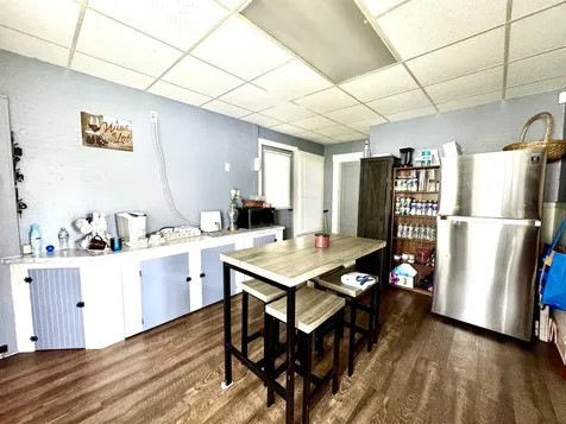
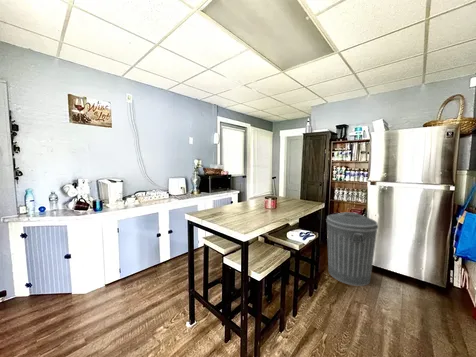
+ trash can [325,211,379,287]
